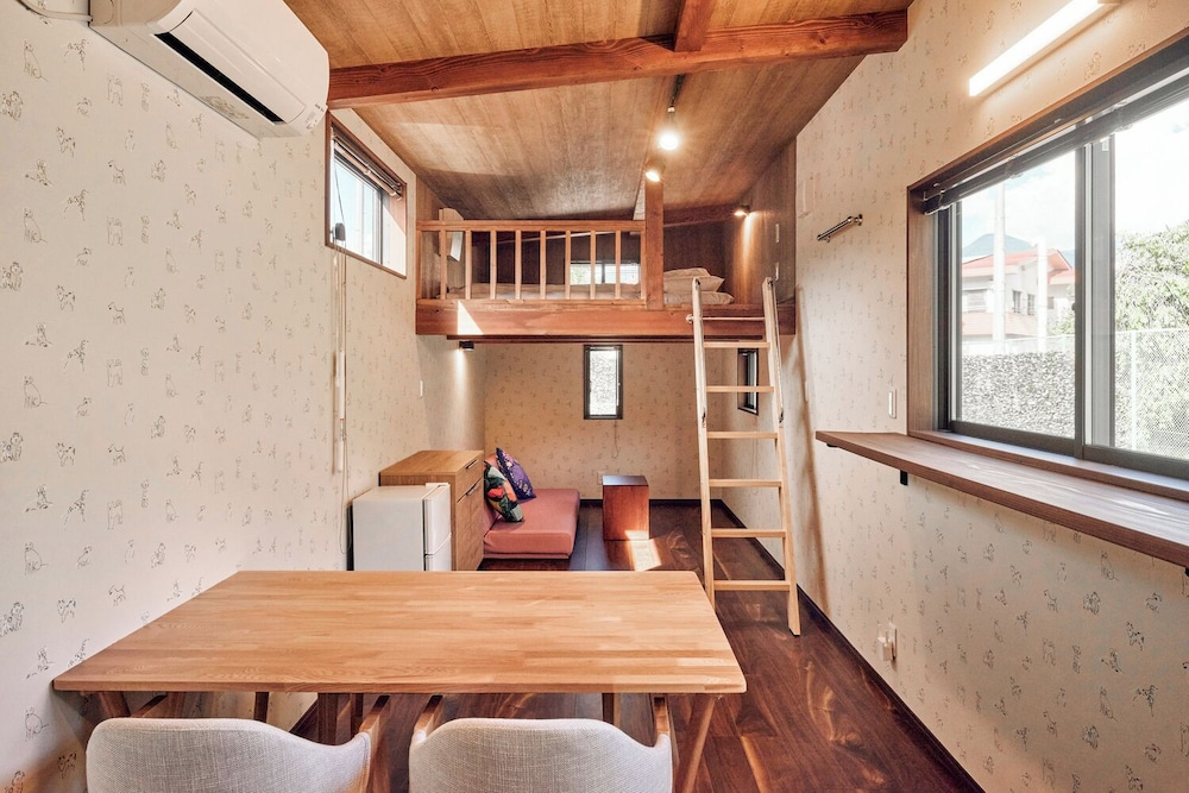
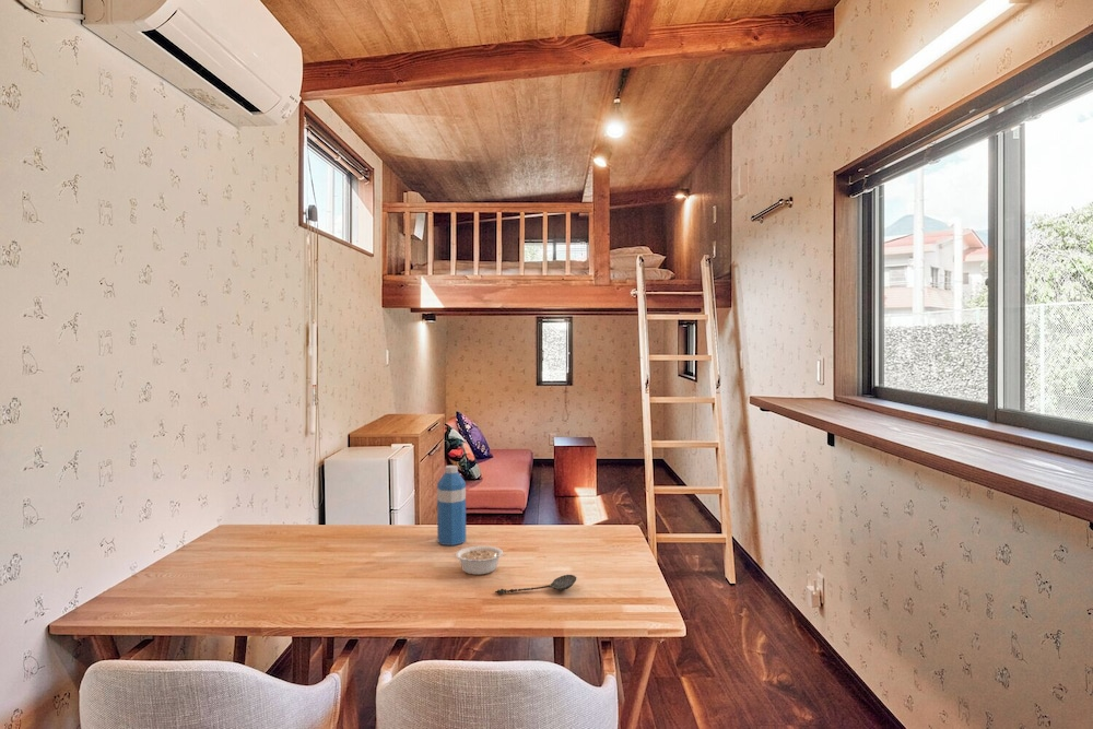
+ legume [455,544,508,576]
+ water bottle [436,465,467,546]
+ spoon [494,574,577,596]
